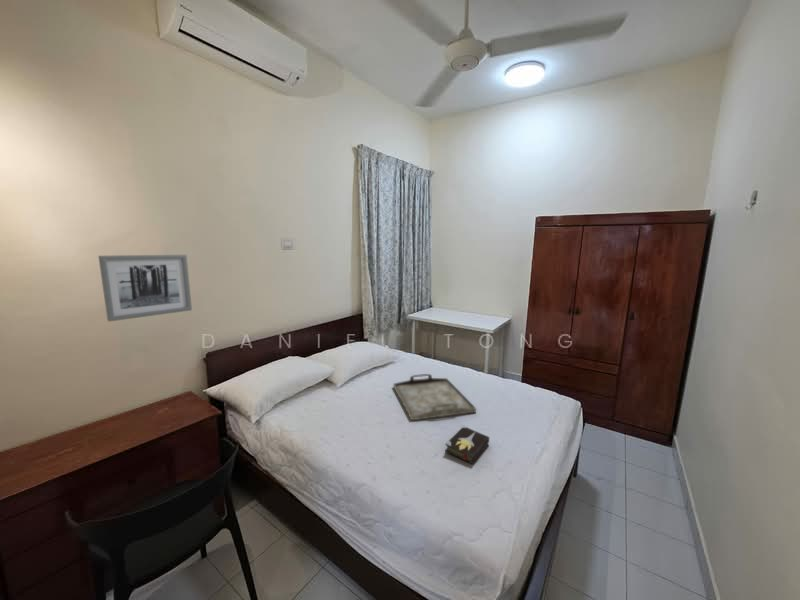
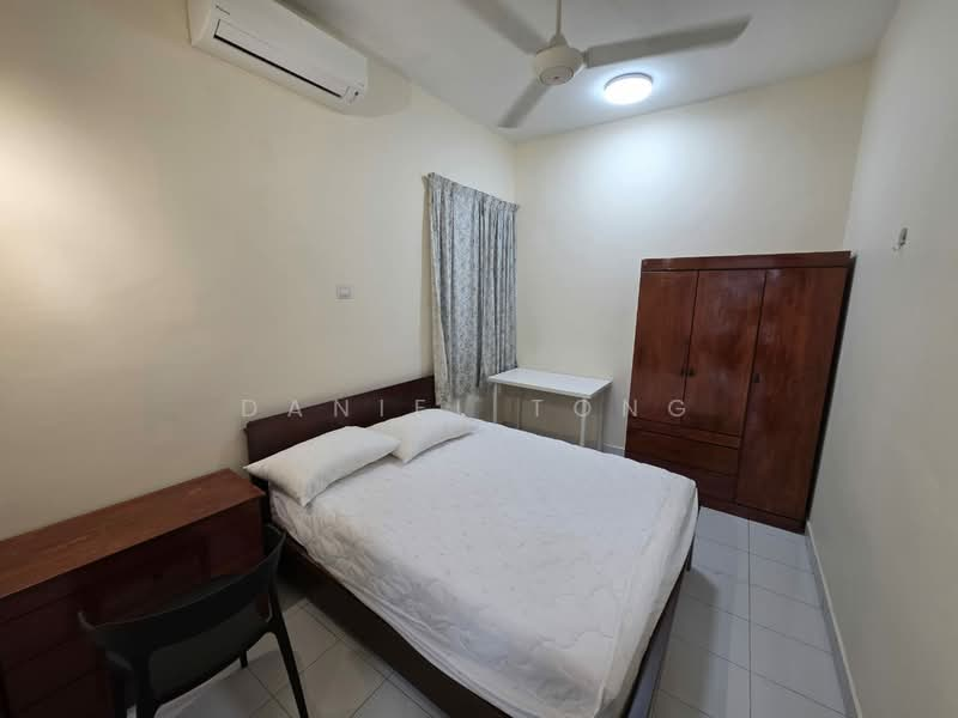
- hardback book [444,425,490,465]
- wall art [97,254,193,322]
- serving tray [392,373,477,422]
